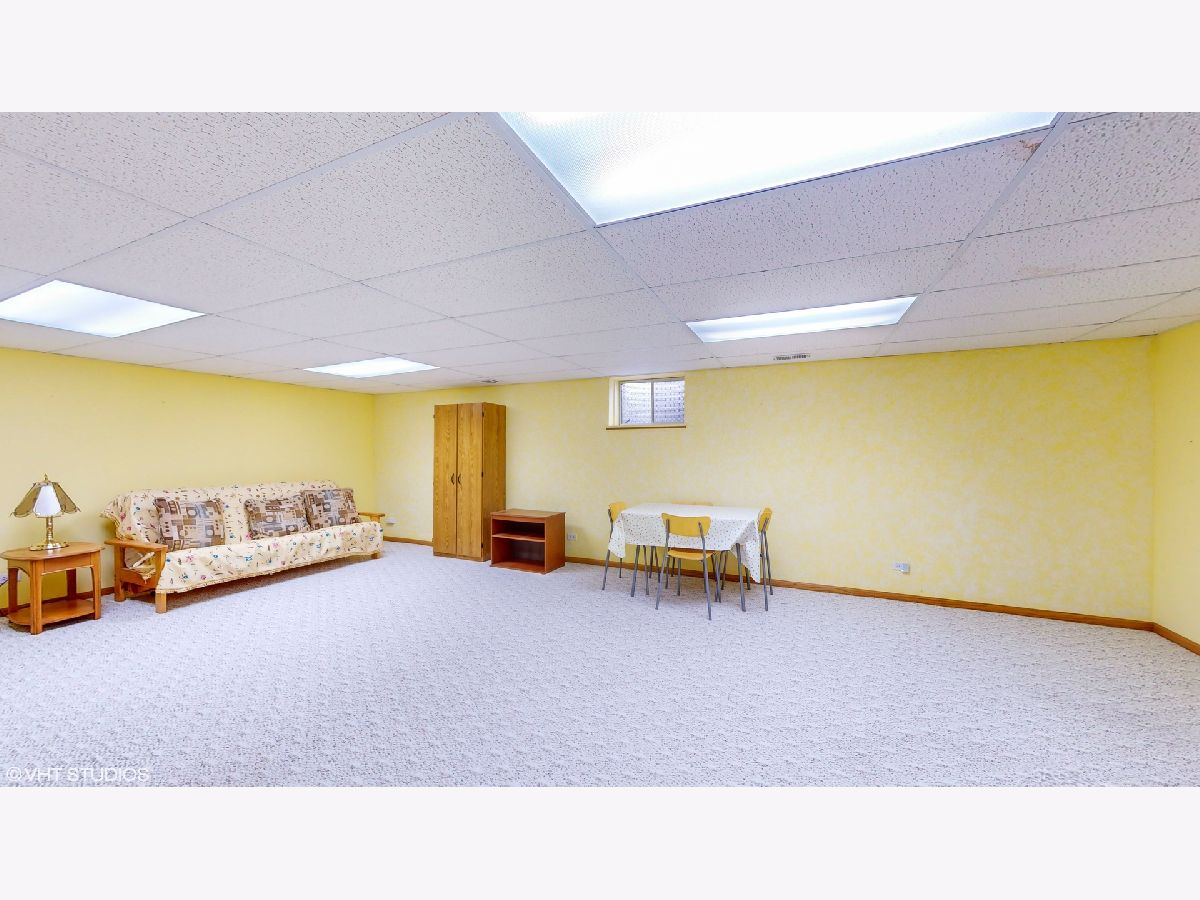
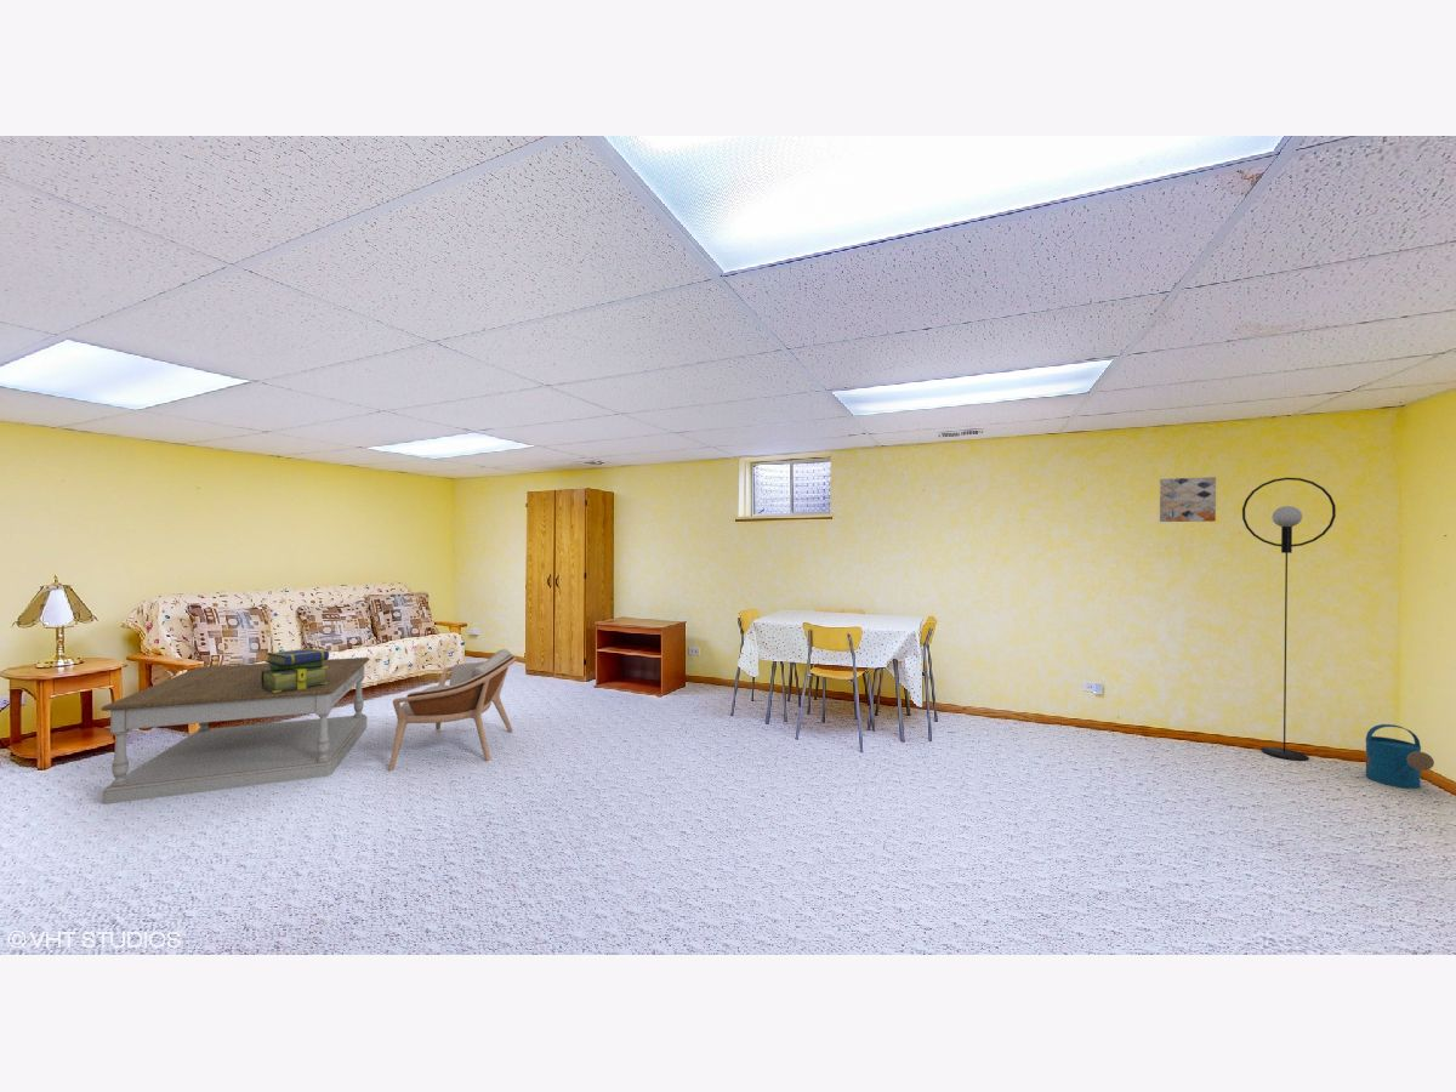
+ wall art [1159,476,1217,523]
+ watering can [1365,723,1435,790]
+ coffee table [99,656,370,806]
+ floor lamp [1241,477,1337,762]
+ armchair [387,648,517,773]
+ stack of books [261,647,330,693]
